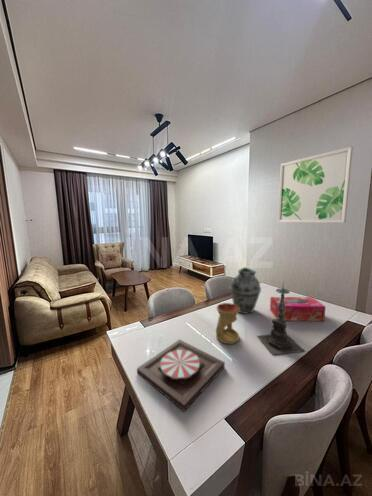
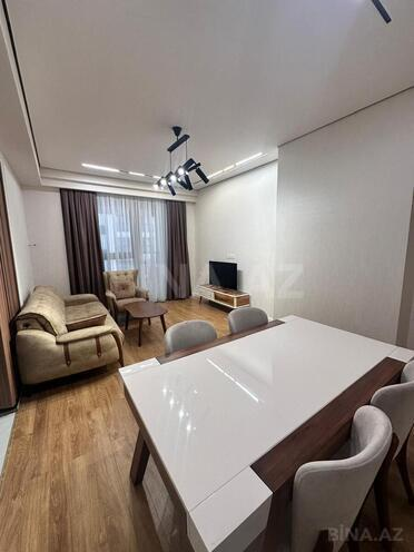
- tissue box [269,296,327,322]
- candle holder [256,280,306,356]
- wall art [277,146,354,224]
- plate [136,338,226,412]
- oil burner [215,302,240,345]
- vase [229,266,262,315]
